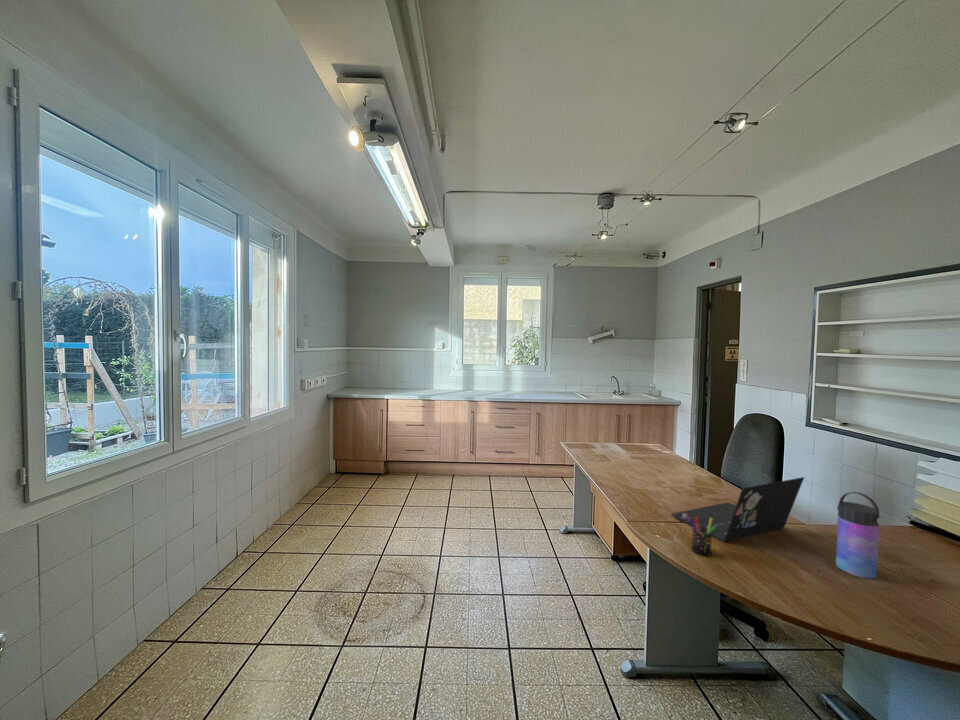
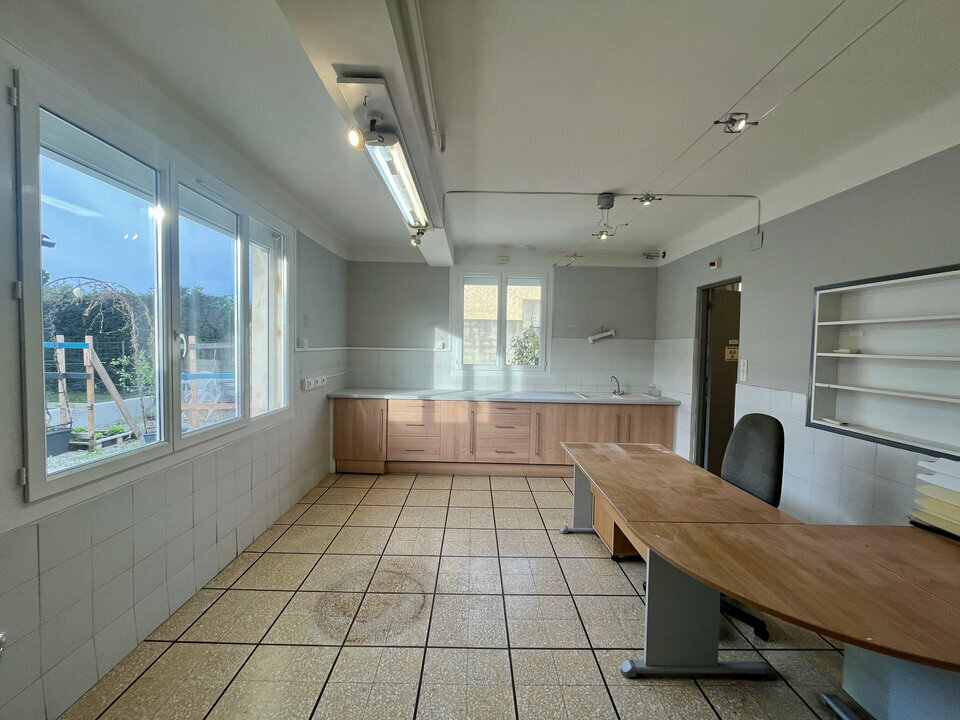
- pen holder [688,517,716,557]
- laptop [671,476,805,544]
- water bottle [835,491,883,579]
